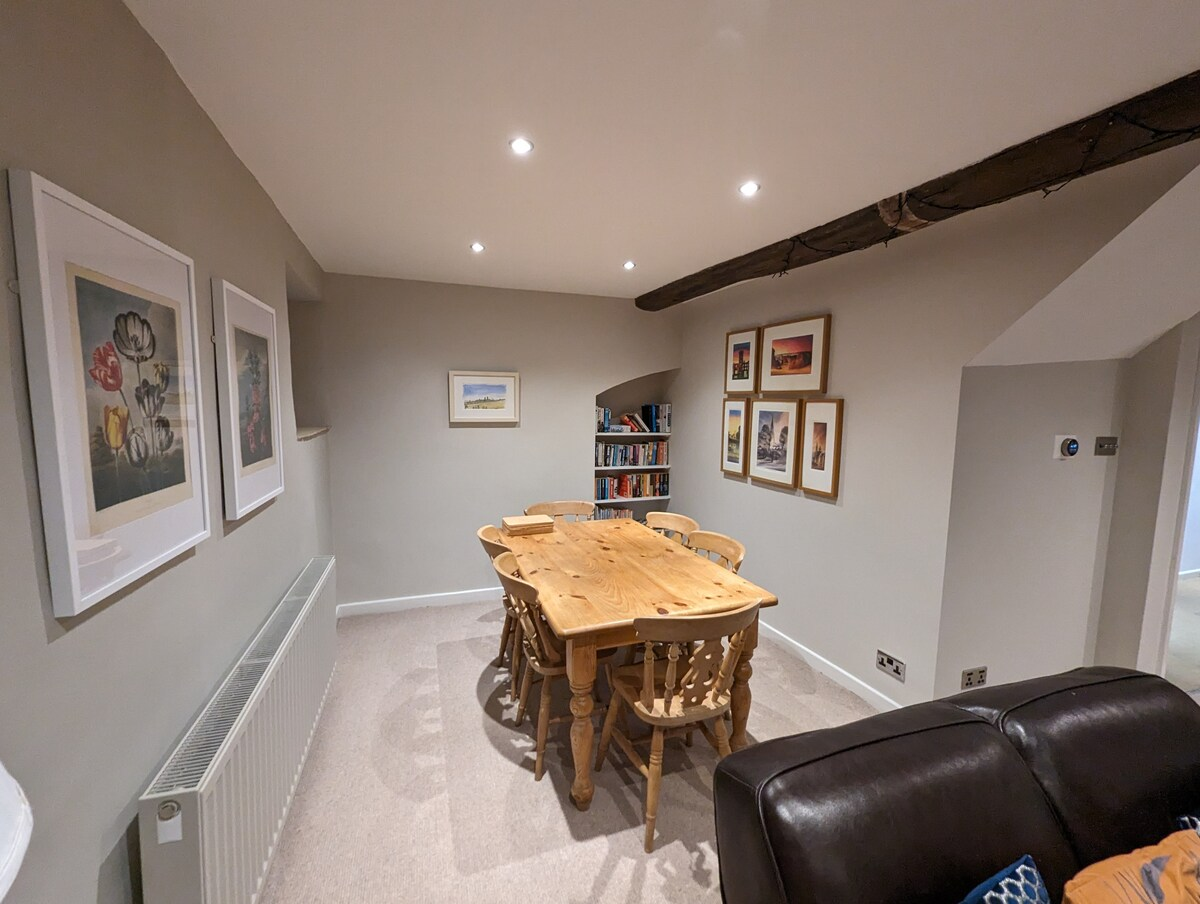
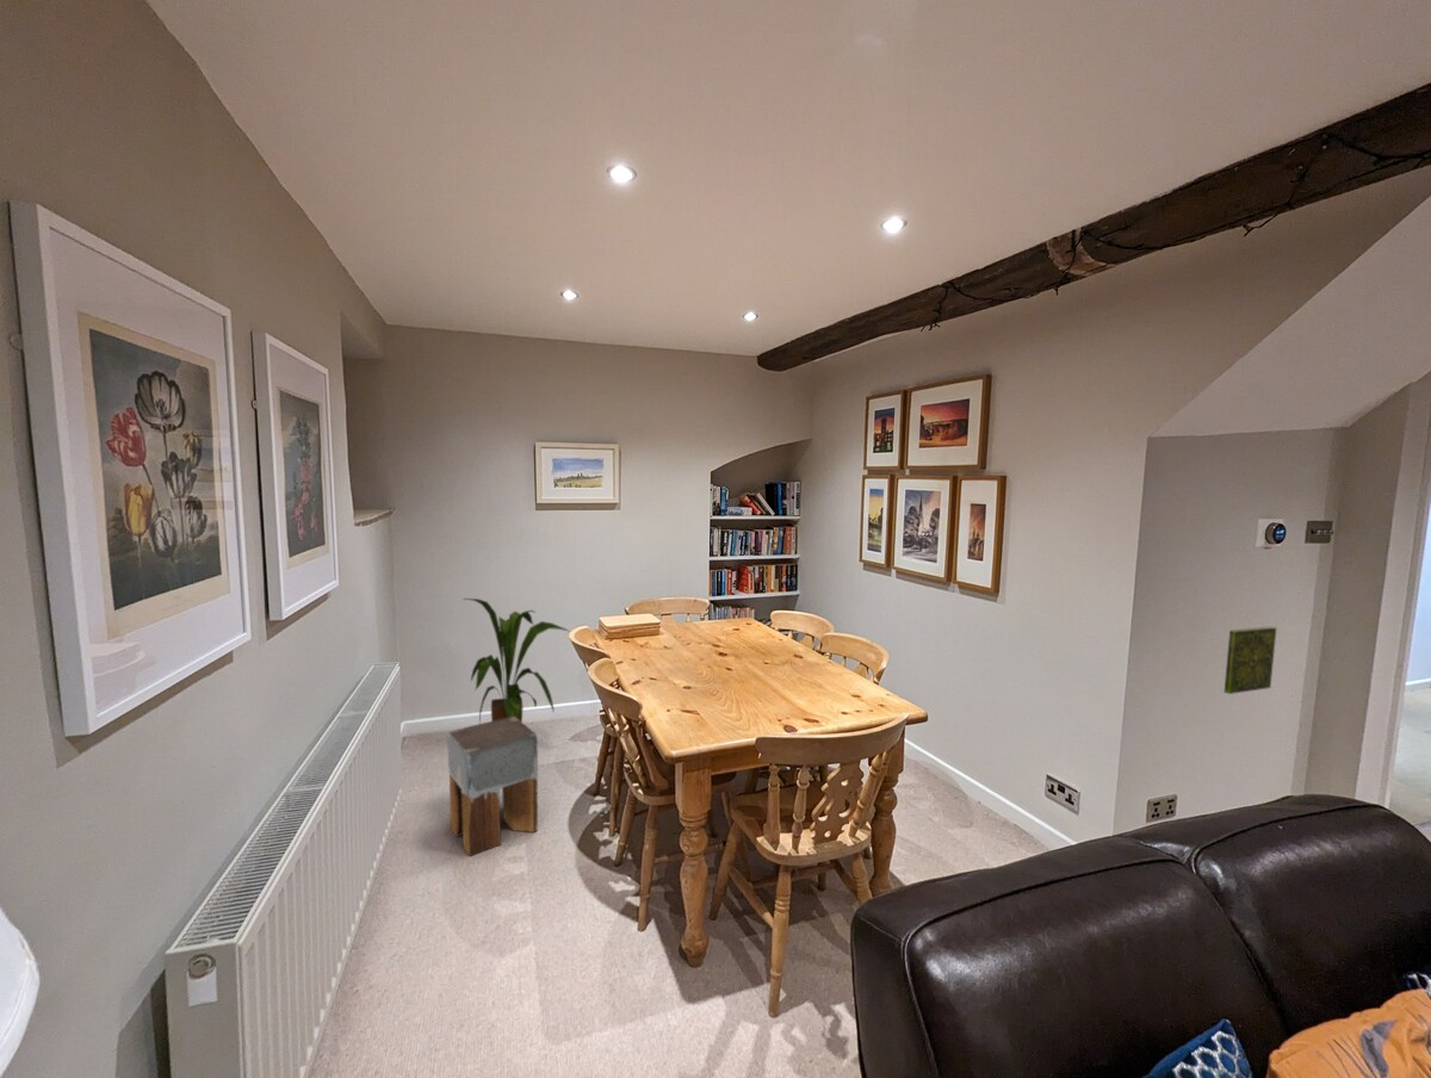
+ stool [447,717,539,857]
+ decorative tile [1224,625,1277,695]
+ house plant [461,597,571,724]
